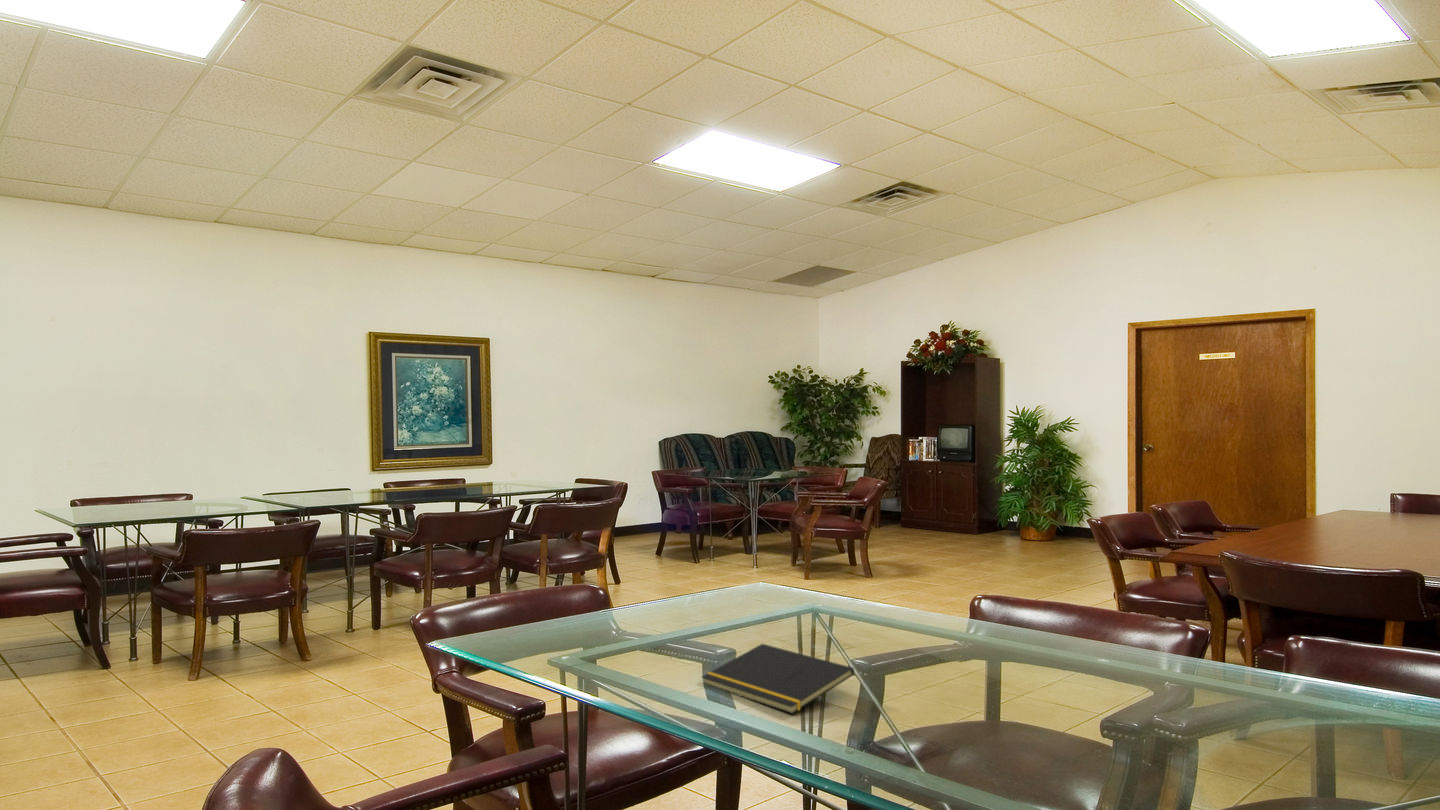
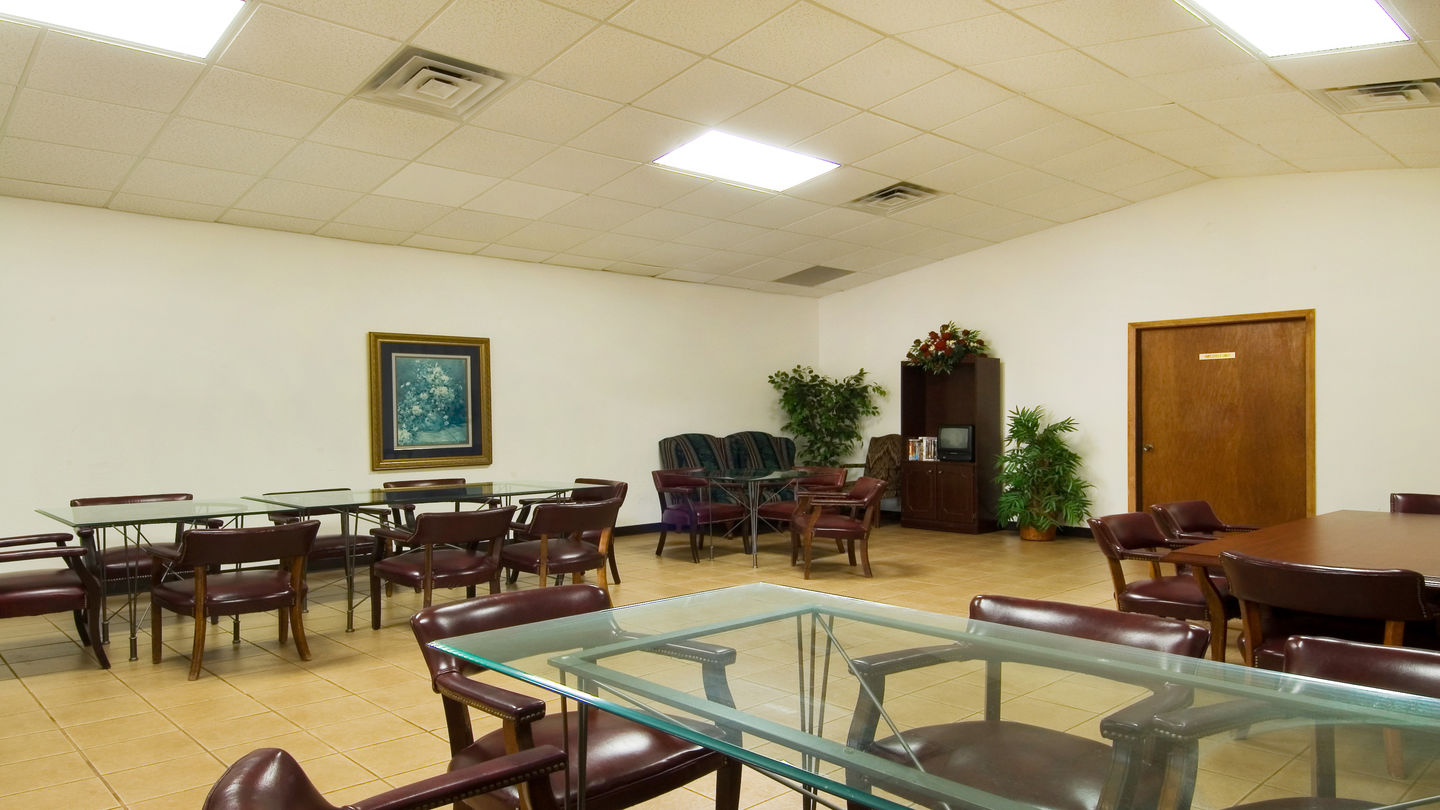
- notepad [700,643,855,715]
